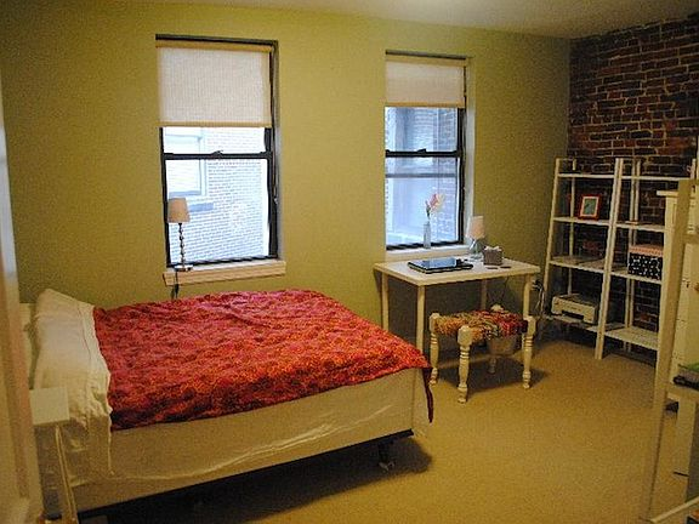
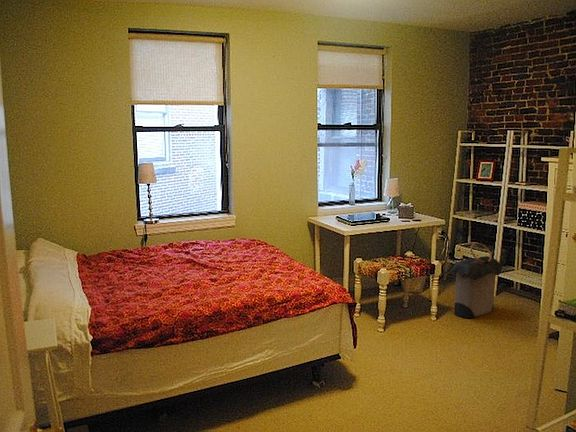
+ laundry hamper [449,242,504,319]
